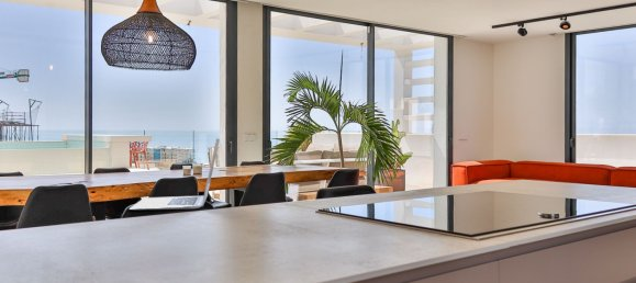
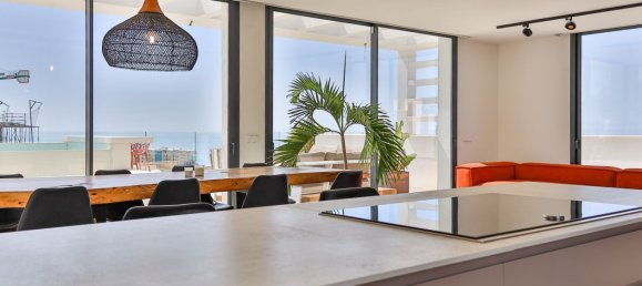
- laptop [129,137,221,211]
